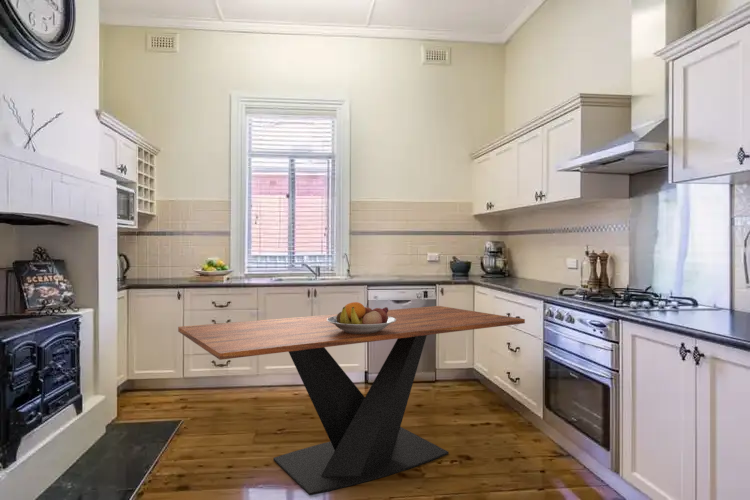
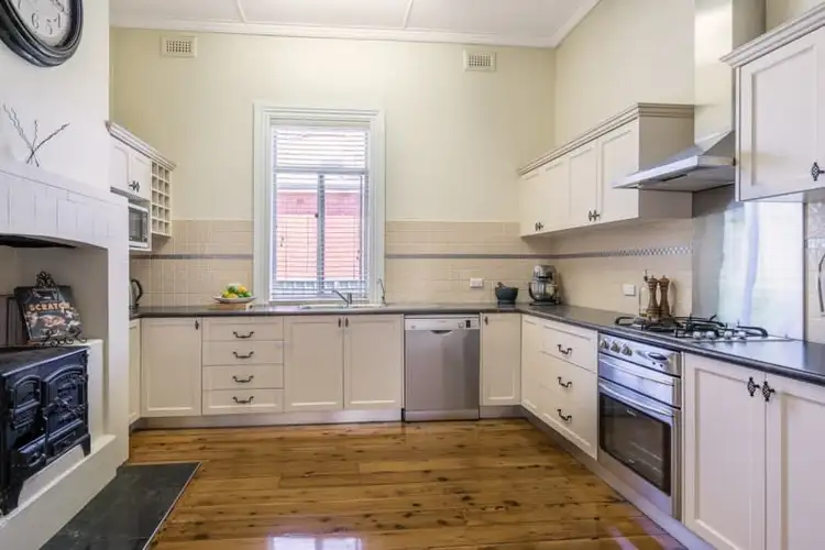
- fruit bowl [327,301,396,334]
- dining table [177,305,526,496]
